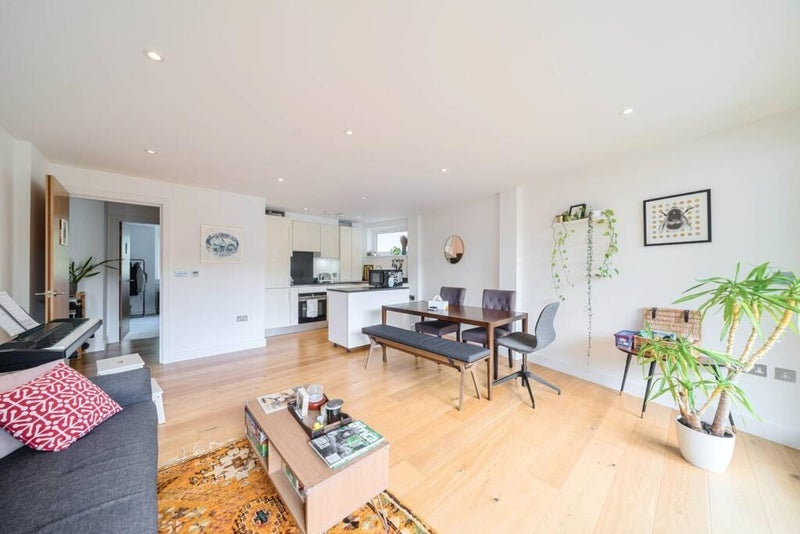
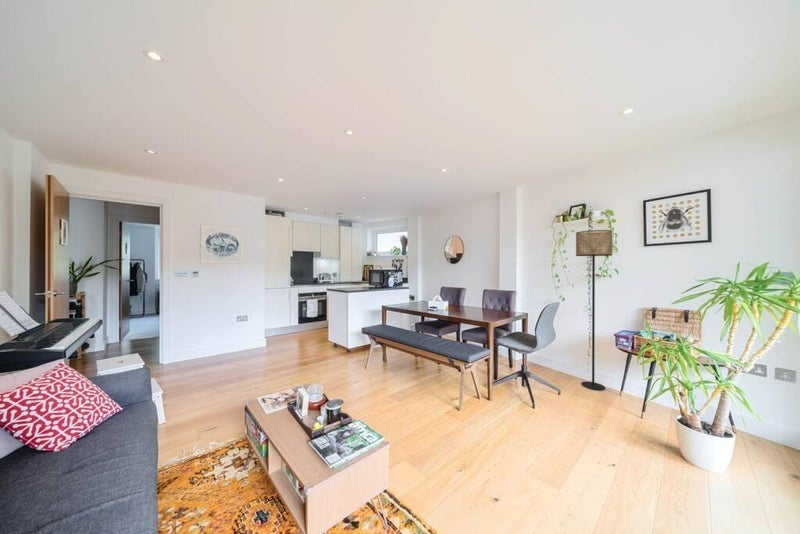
+ floor lamp [575,229,613,391]
